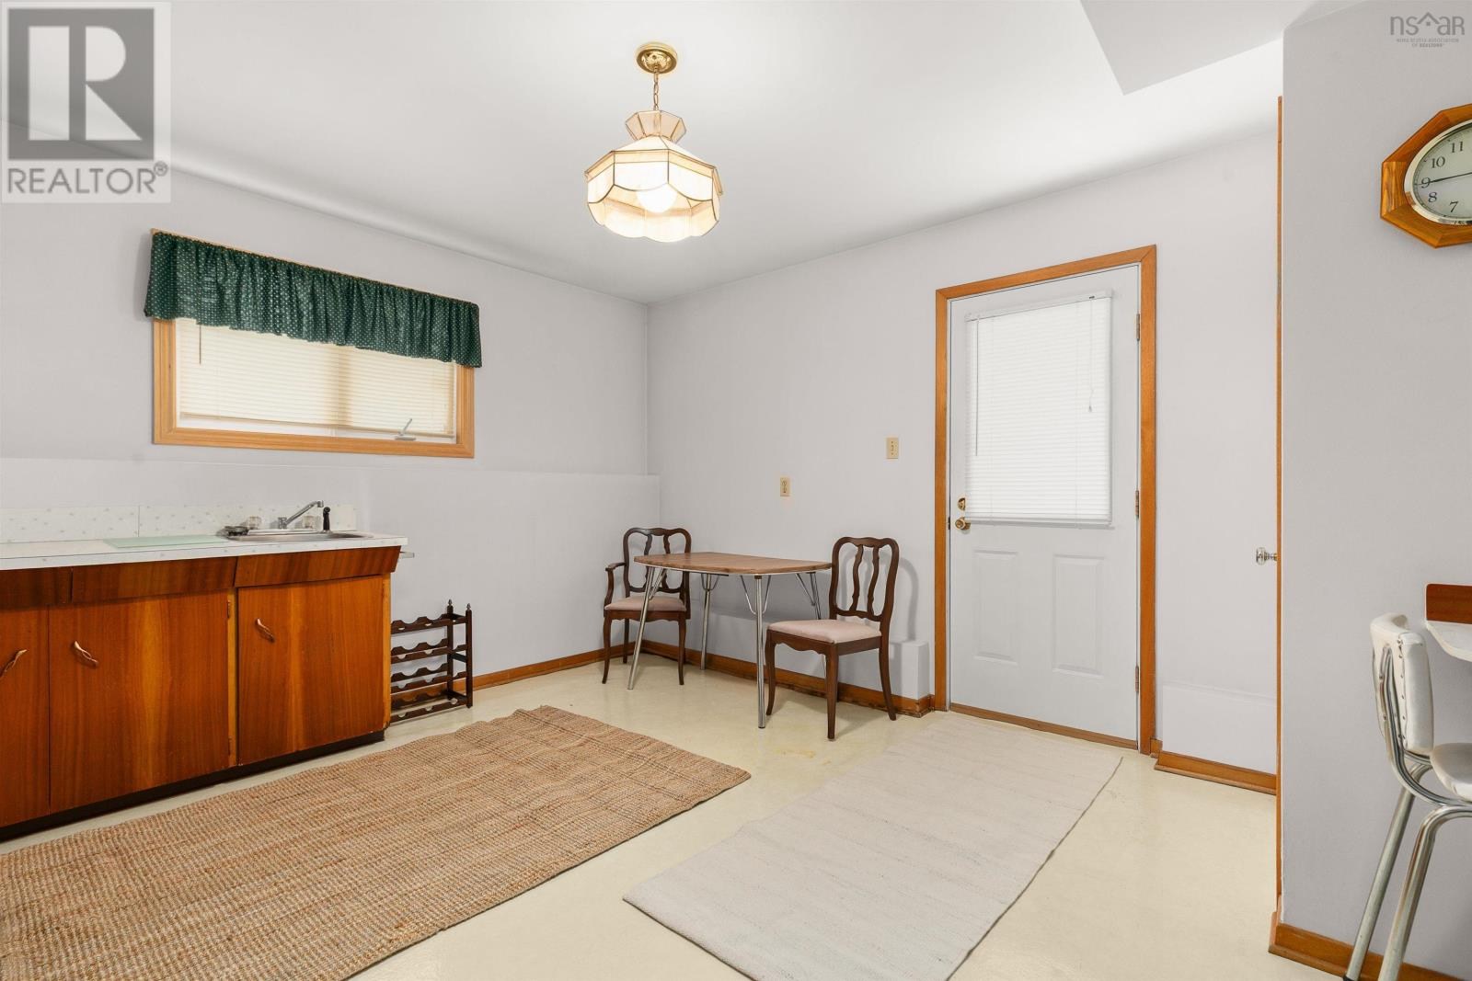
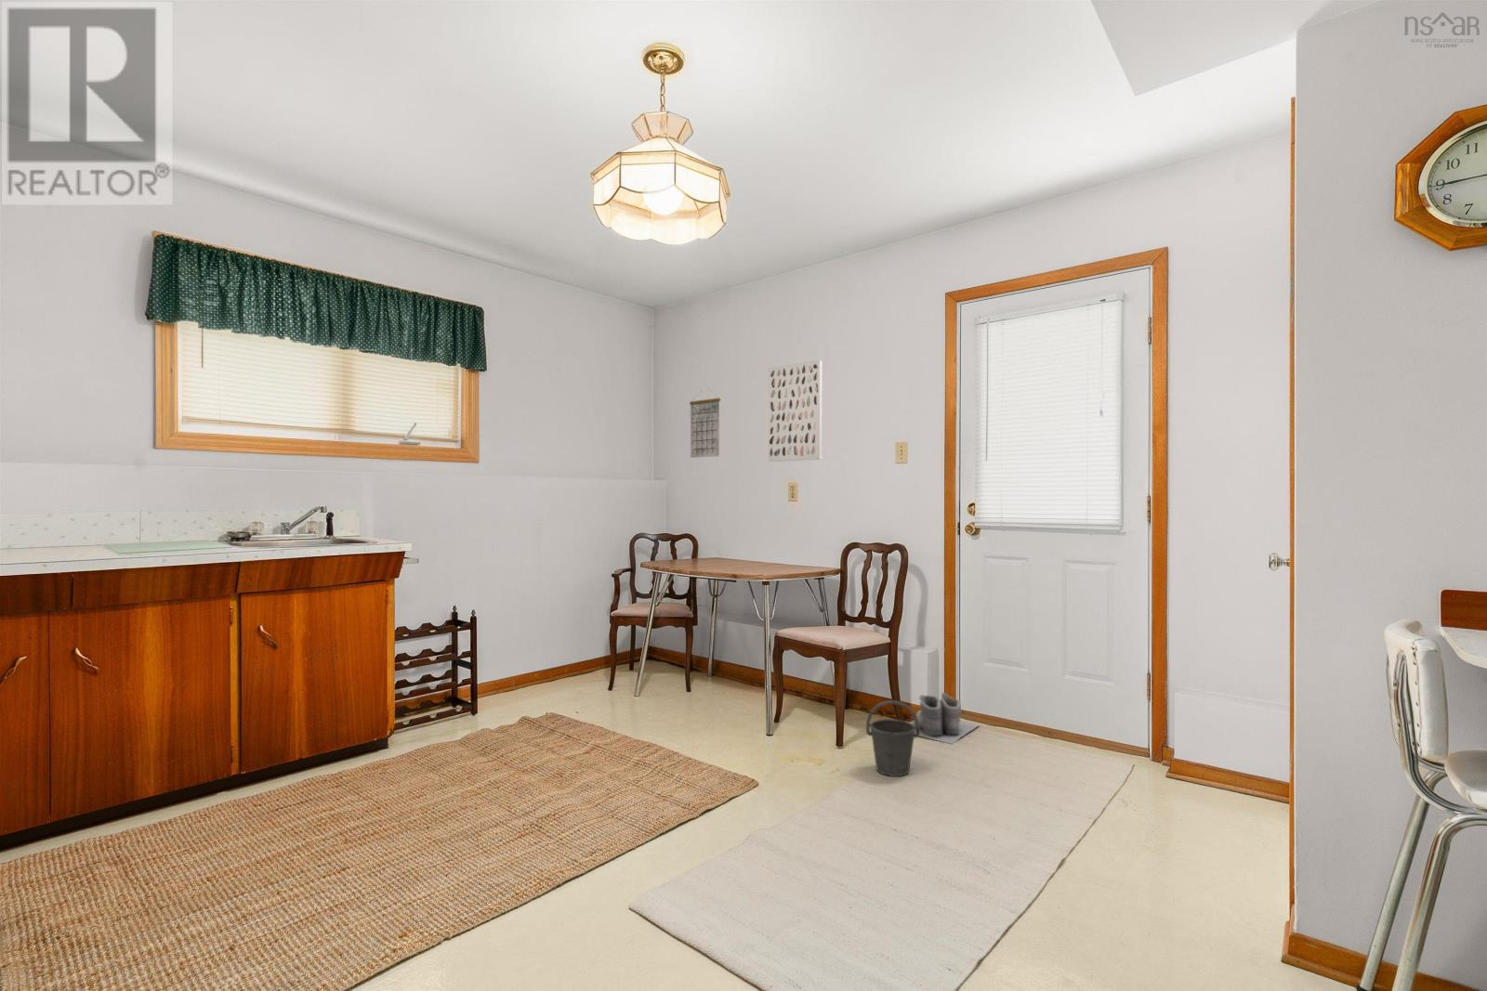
+ bucket [865,699,921,778]
+ wall art [768,359,823,462]
+ calendar [688,388,721,459]
+ boots [909,692,980,744]
